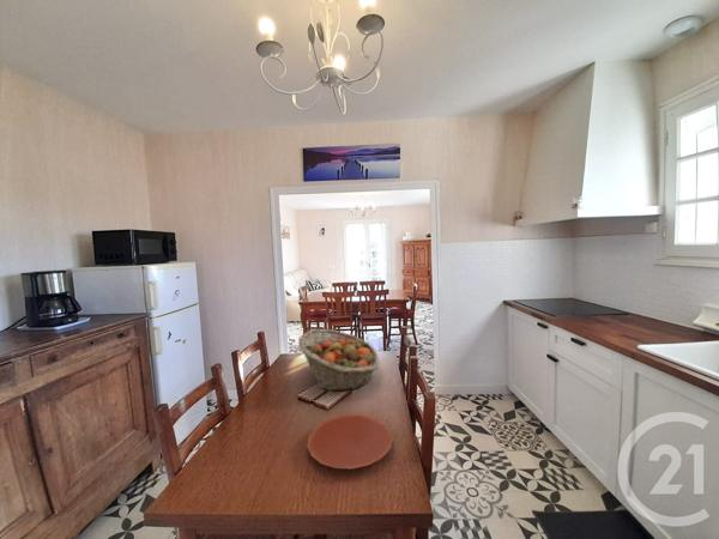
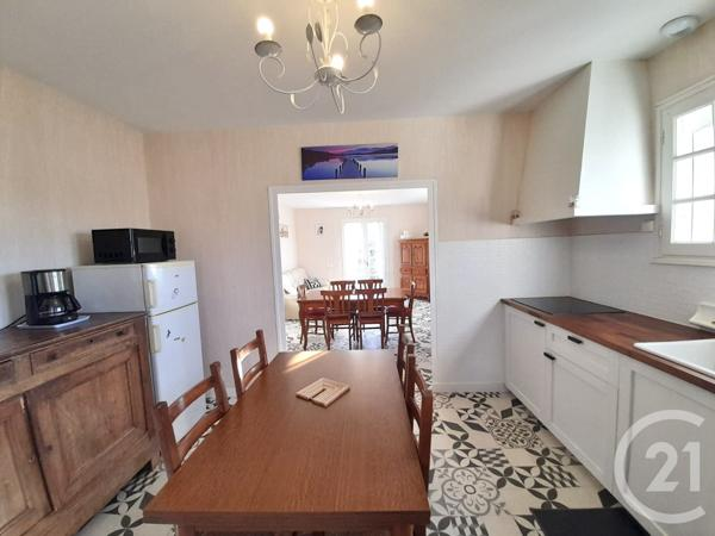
- plate [306,413,394,470]
- fruit basket [297,328,381,392]
